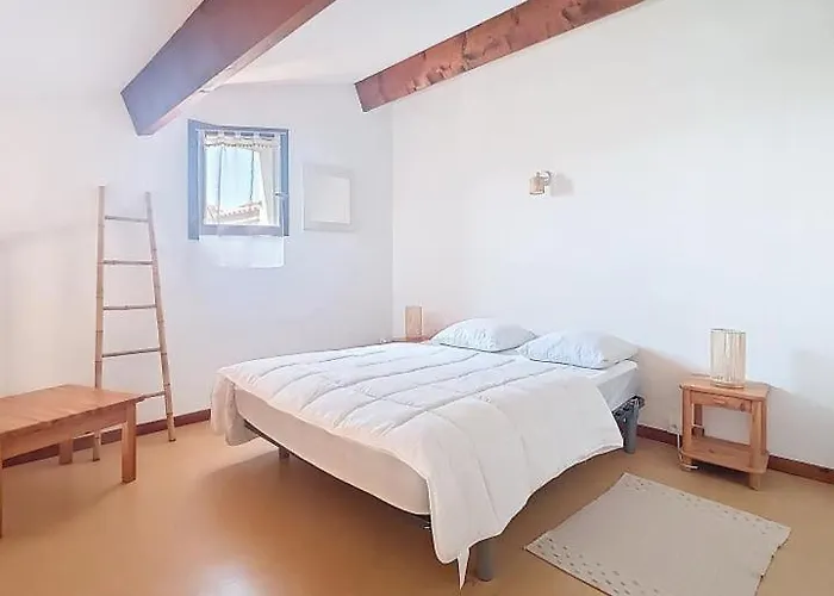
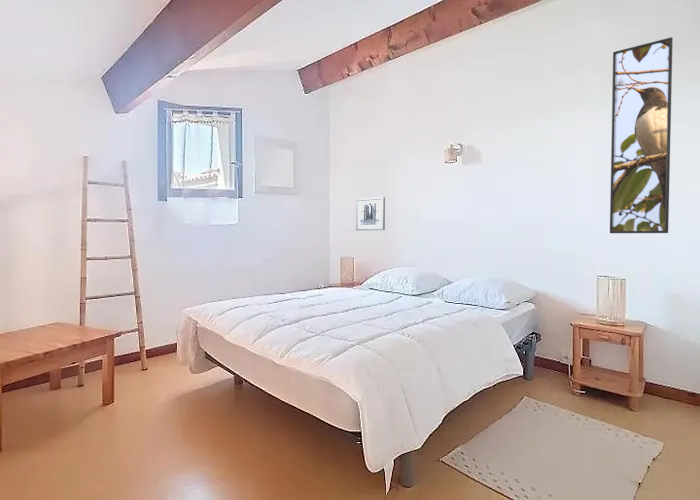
+ wall art [355,196,386,231]
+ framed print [609,36,674,234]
